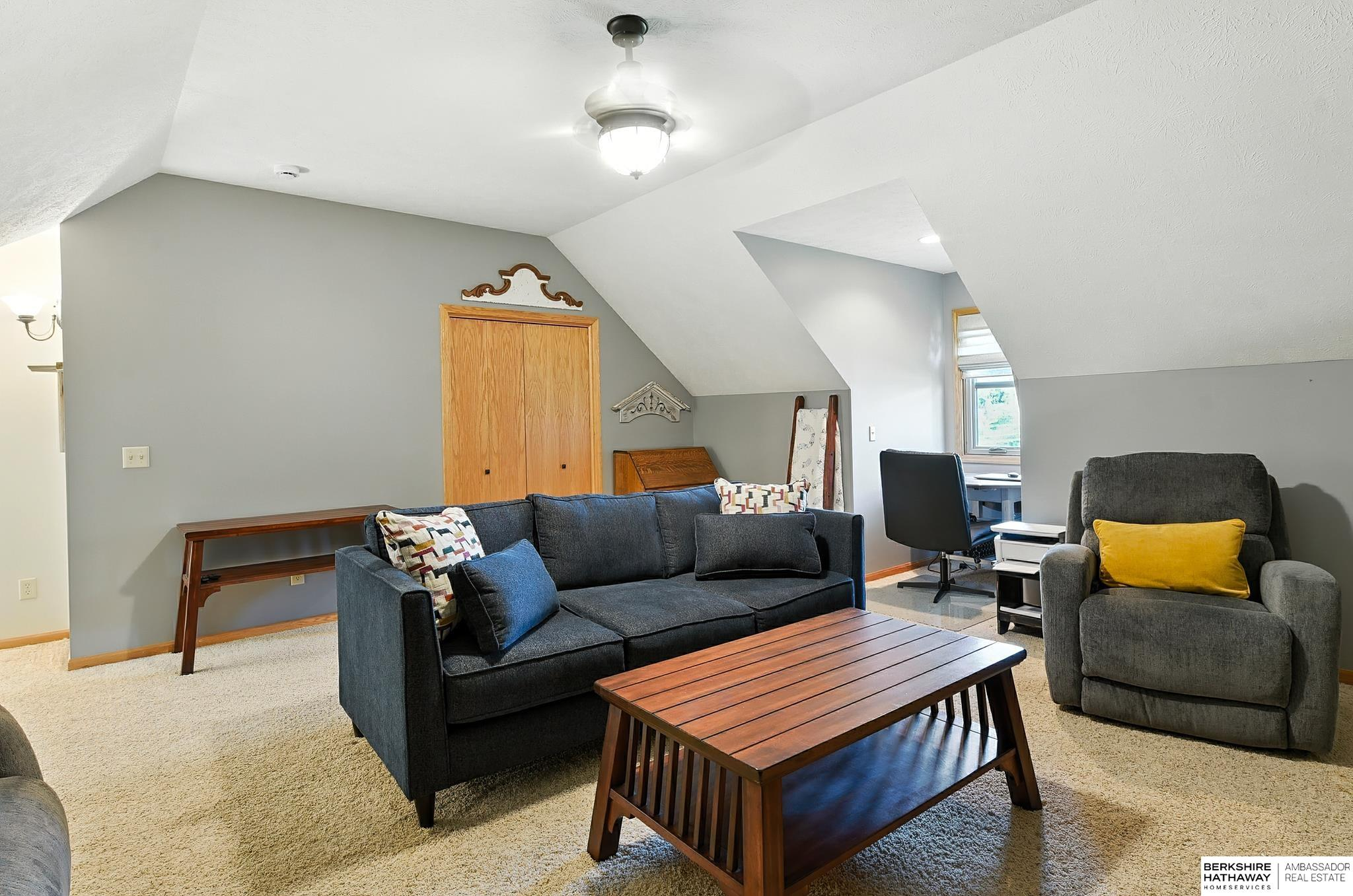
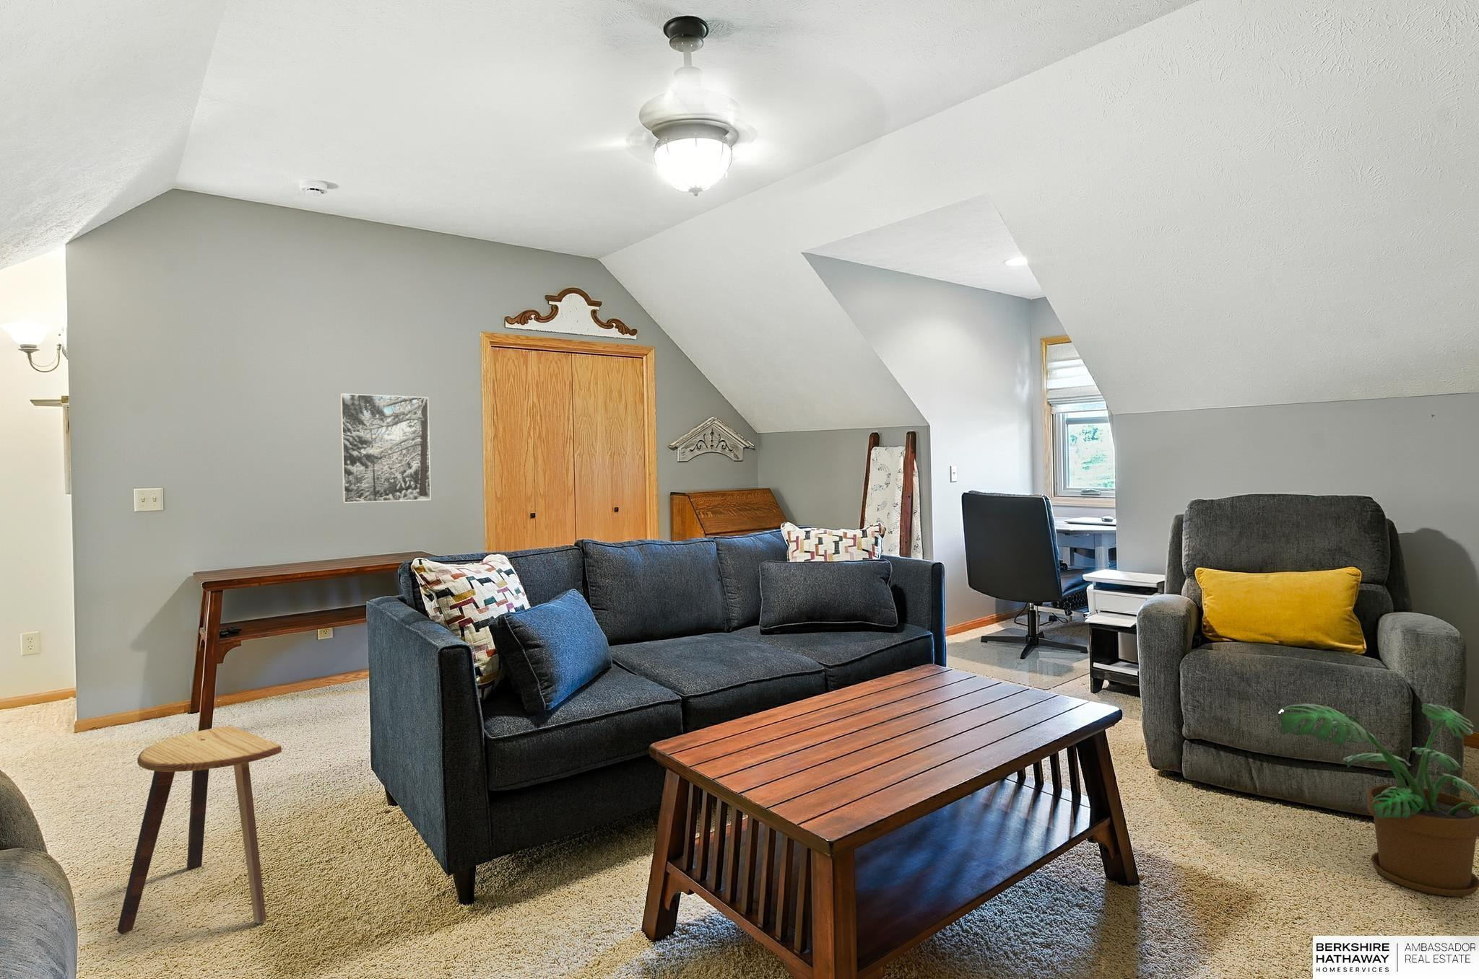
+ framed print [339,392,432,504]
+ potted plant [1278,701,1479,897]
+ stool [116,726,282,935]
